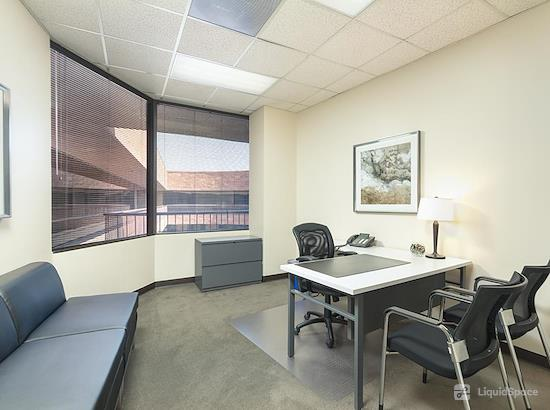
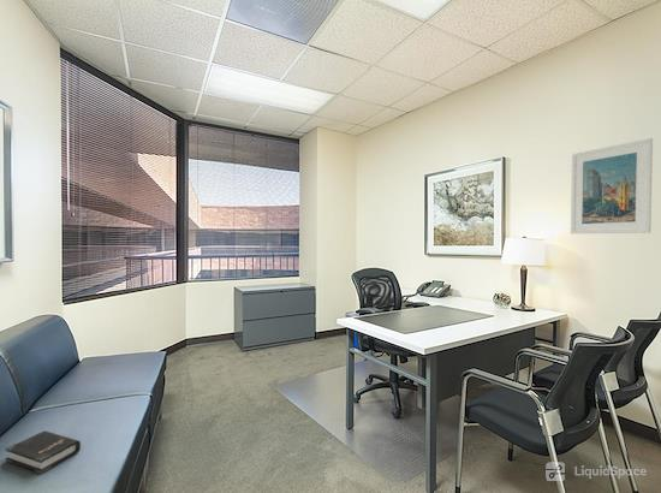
+ hardback book [5,430,82,475]
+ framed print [570,137,654,234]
